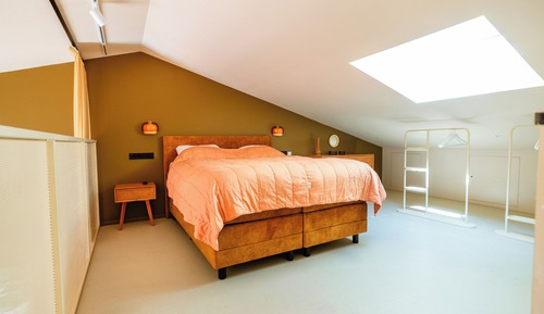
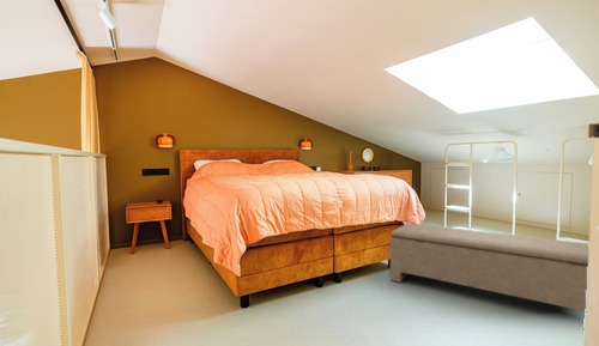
+ bench [389,223,589,312]
